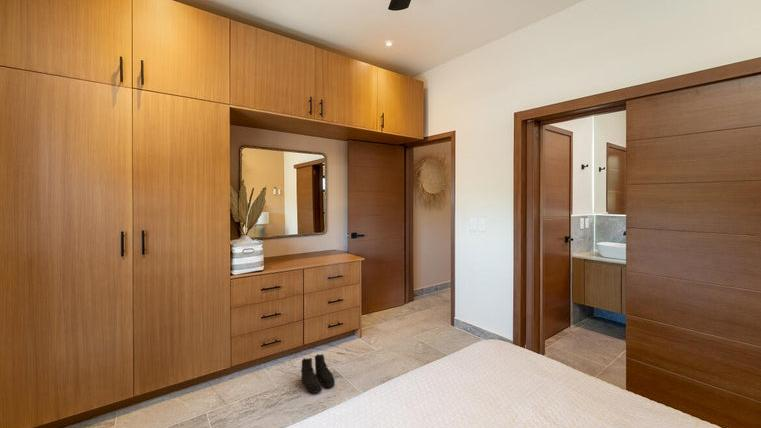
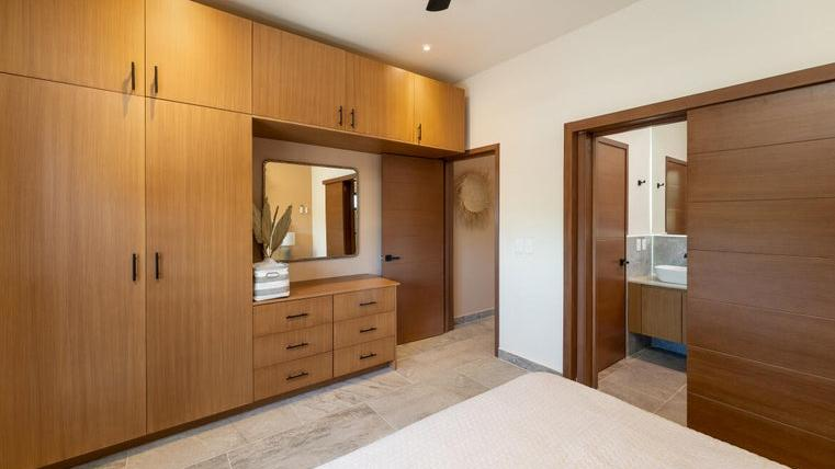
- boots [300,353,336,394]
